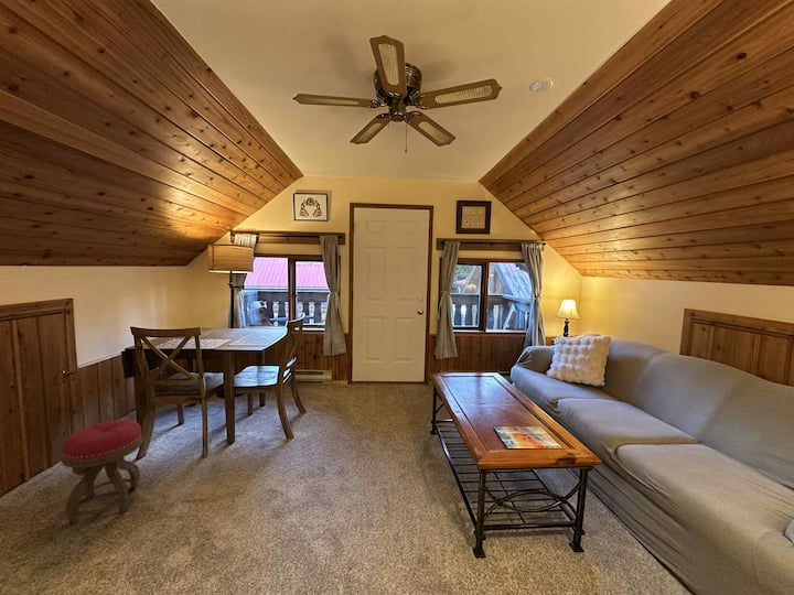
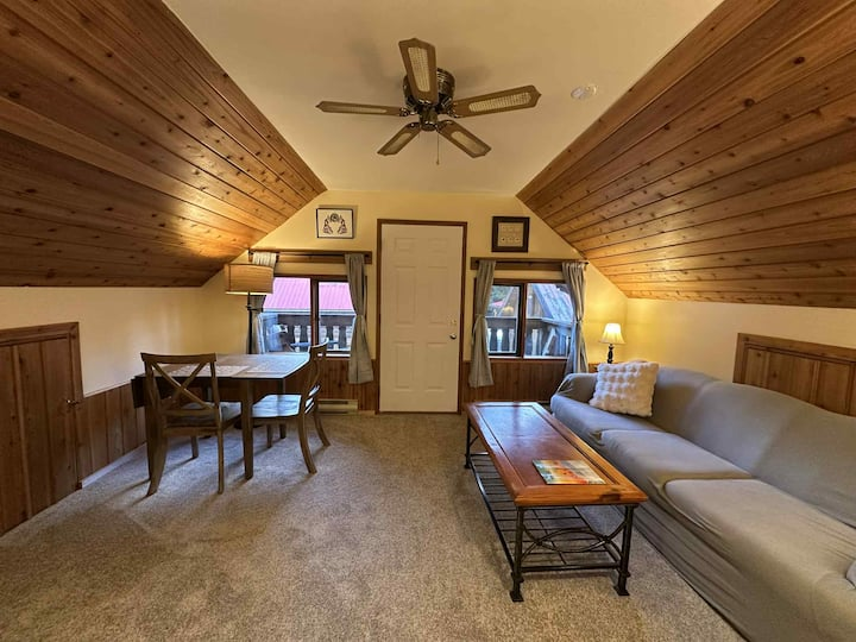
- stool [60,419,143,524]
